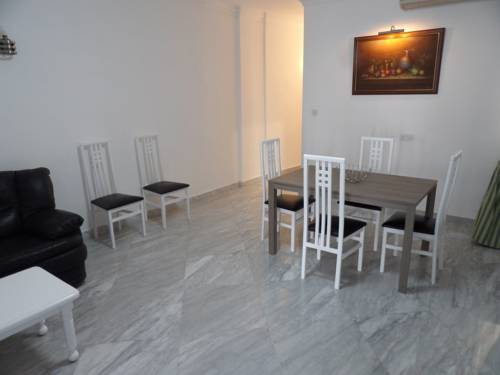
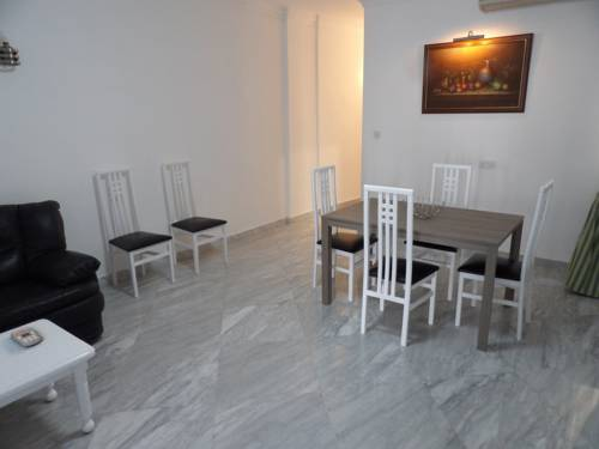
+ remote control [10,326,42,348]
